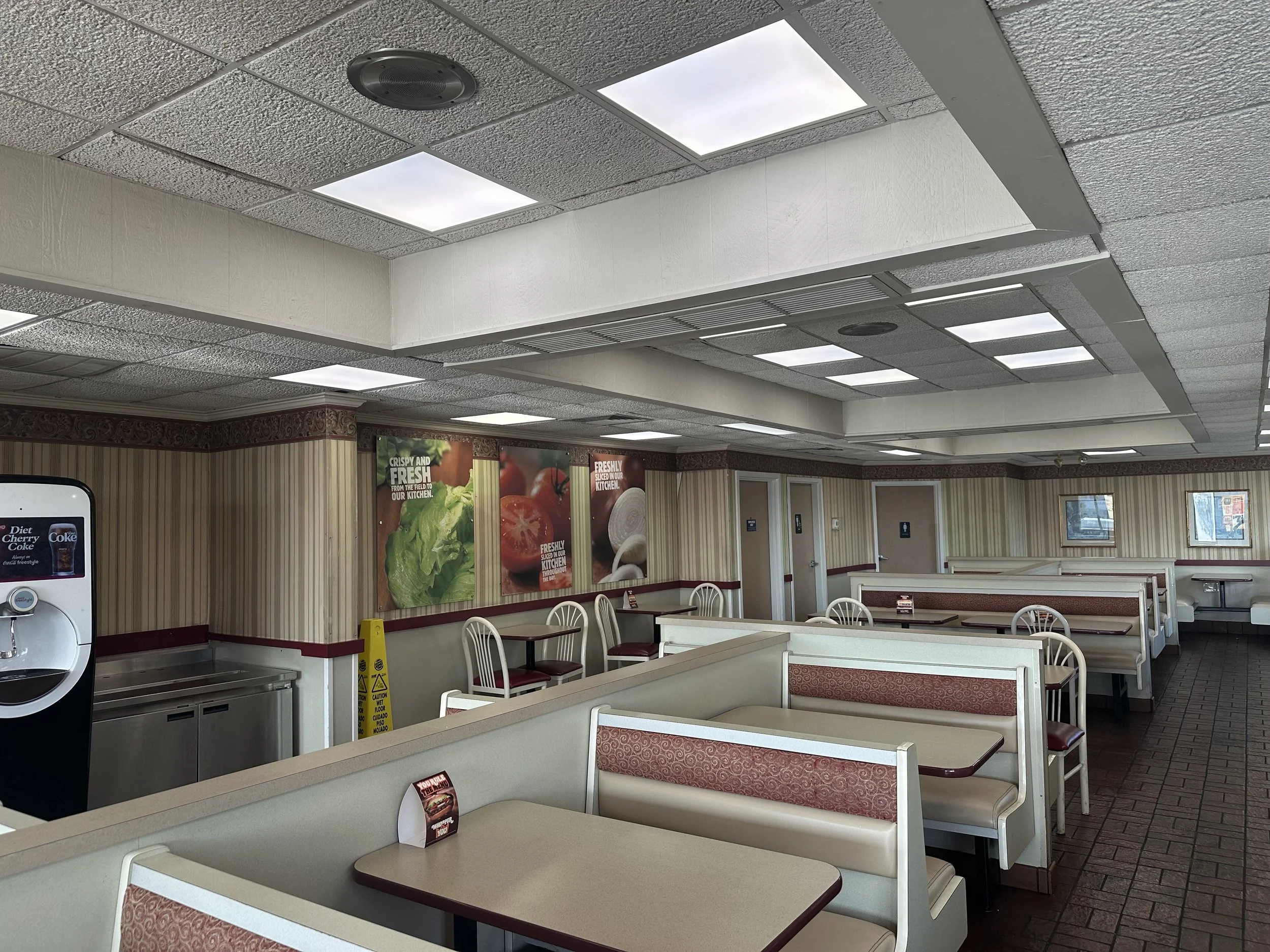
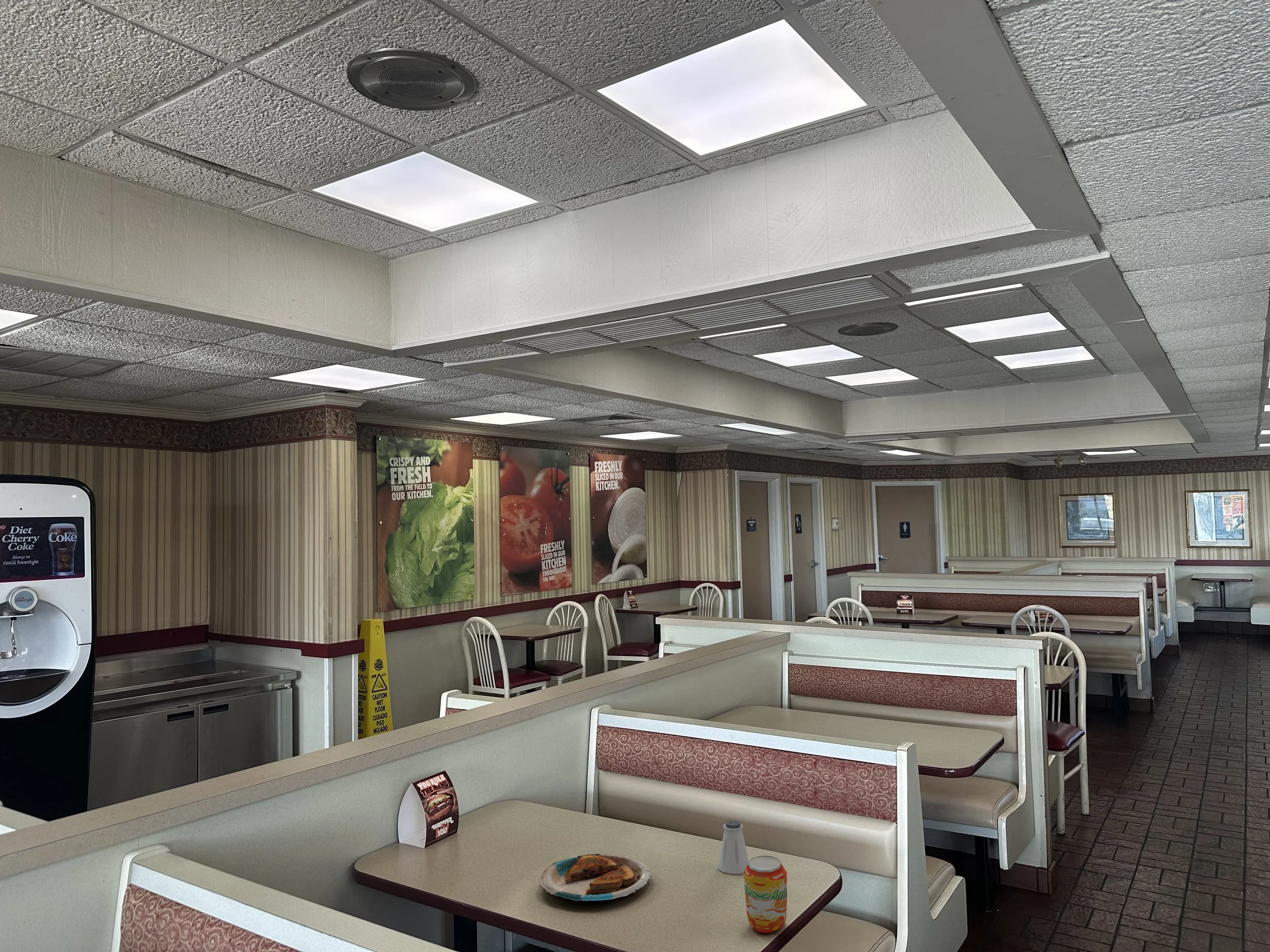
+ plate [538,853,652,903]
+ beverage can [743,855,787,934]
+ saltshaker [718,819,749,875]
